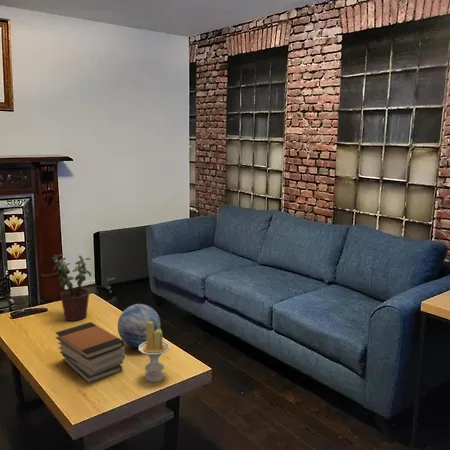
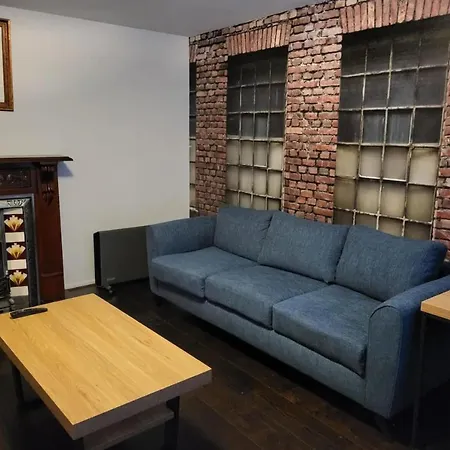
- decorative orb [117,303,161,348]
- book stack [55,321,126,384]
- potted plant [51,253,92,322]
- candle [138,321,170,383]
